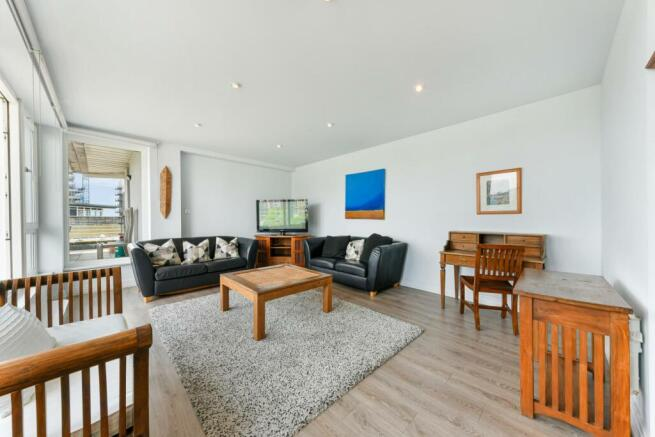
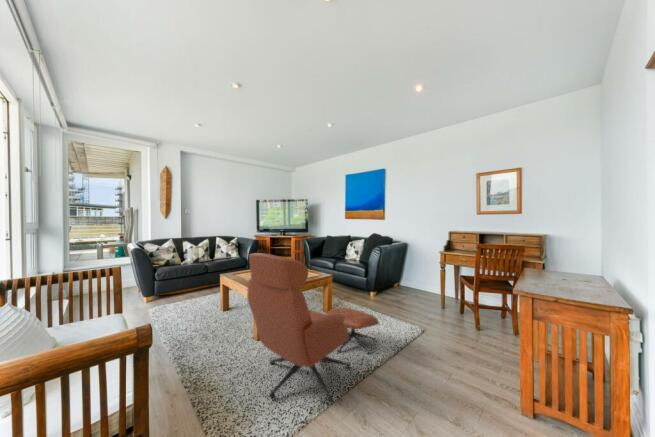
+ lounge chair [246,252,380,402]
